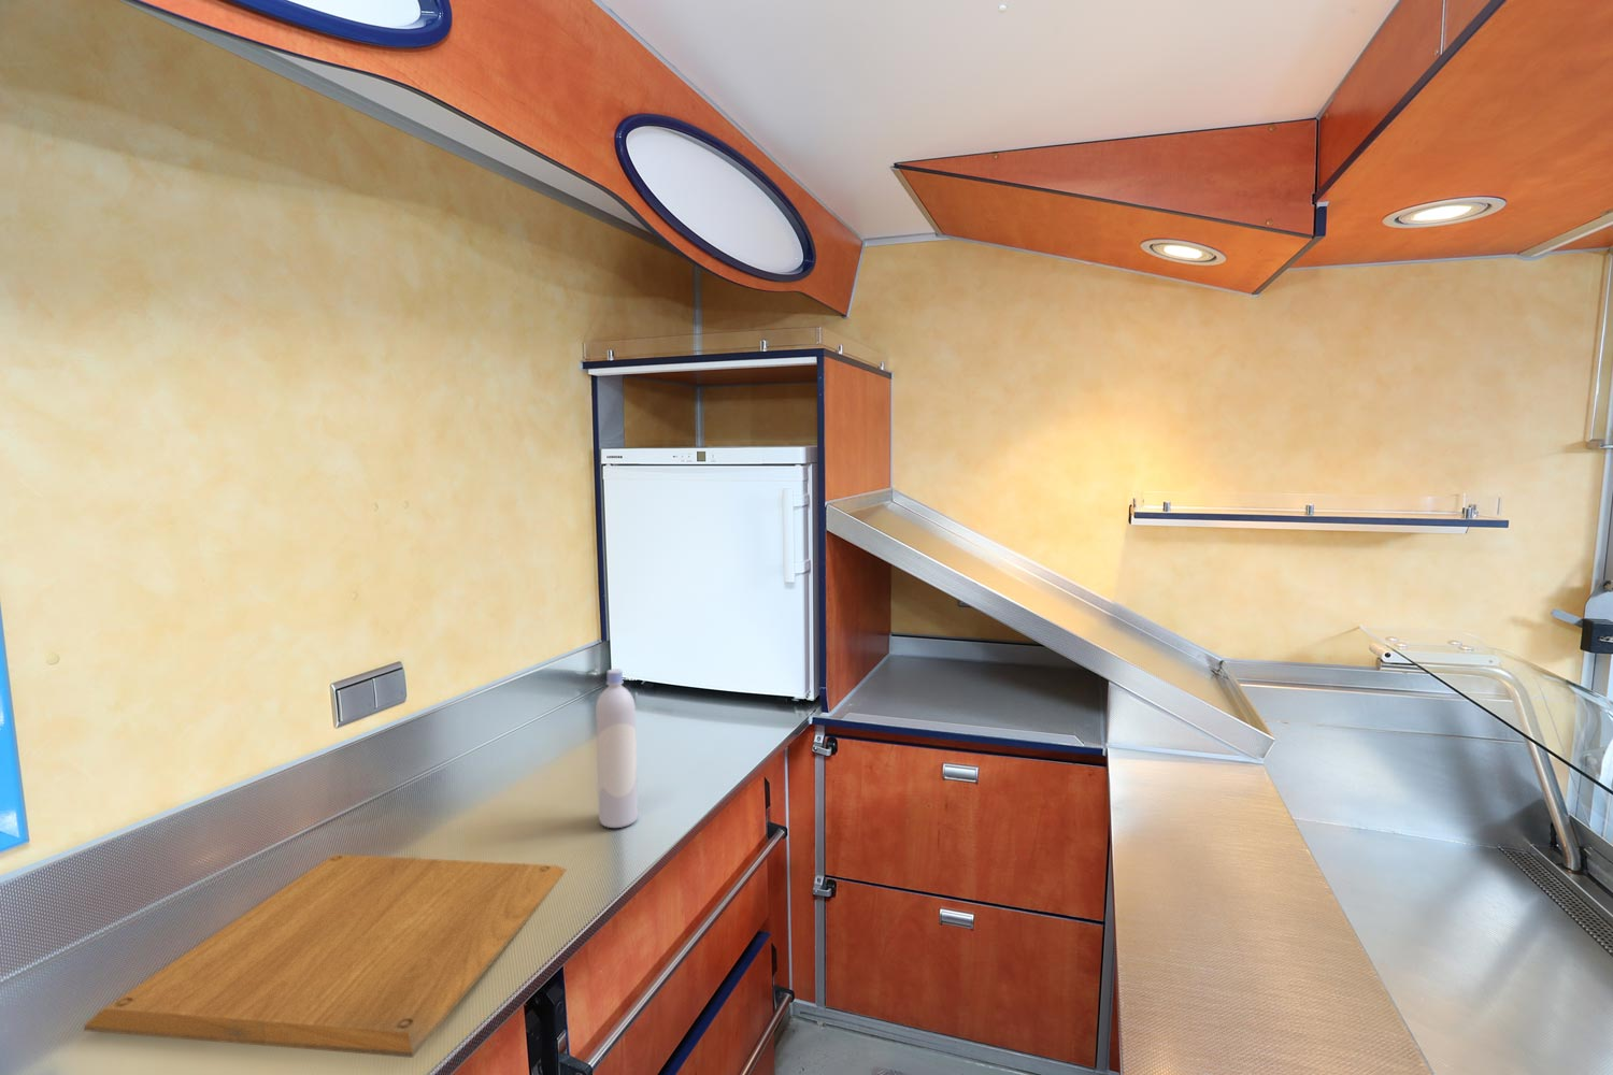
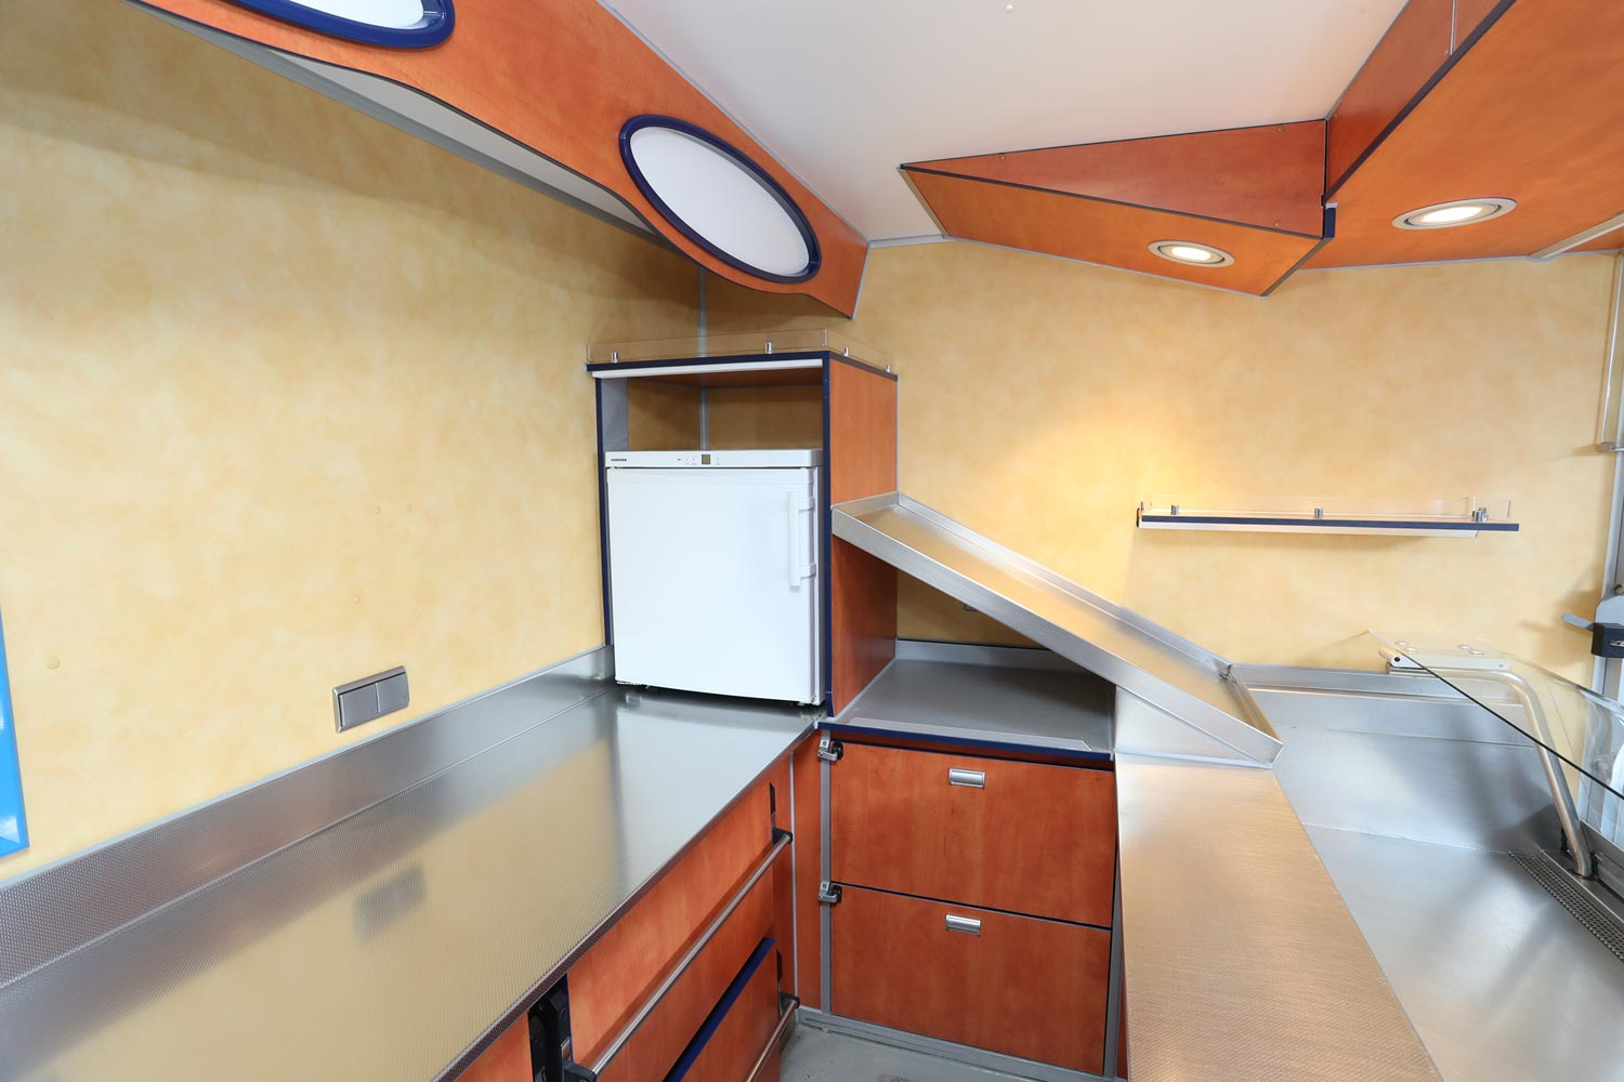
- chopping board [83,853,568,1059]
- bottle [594,667,638,829]
